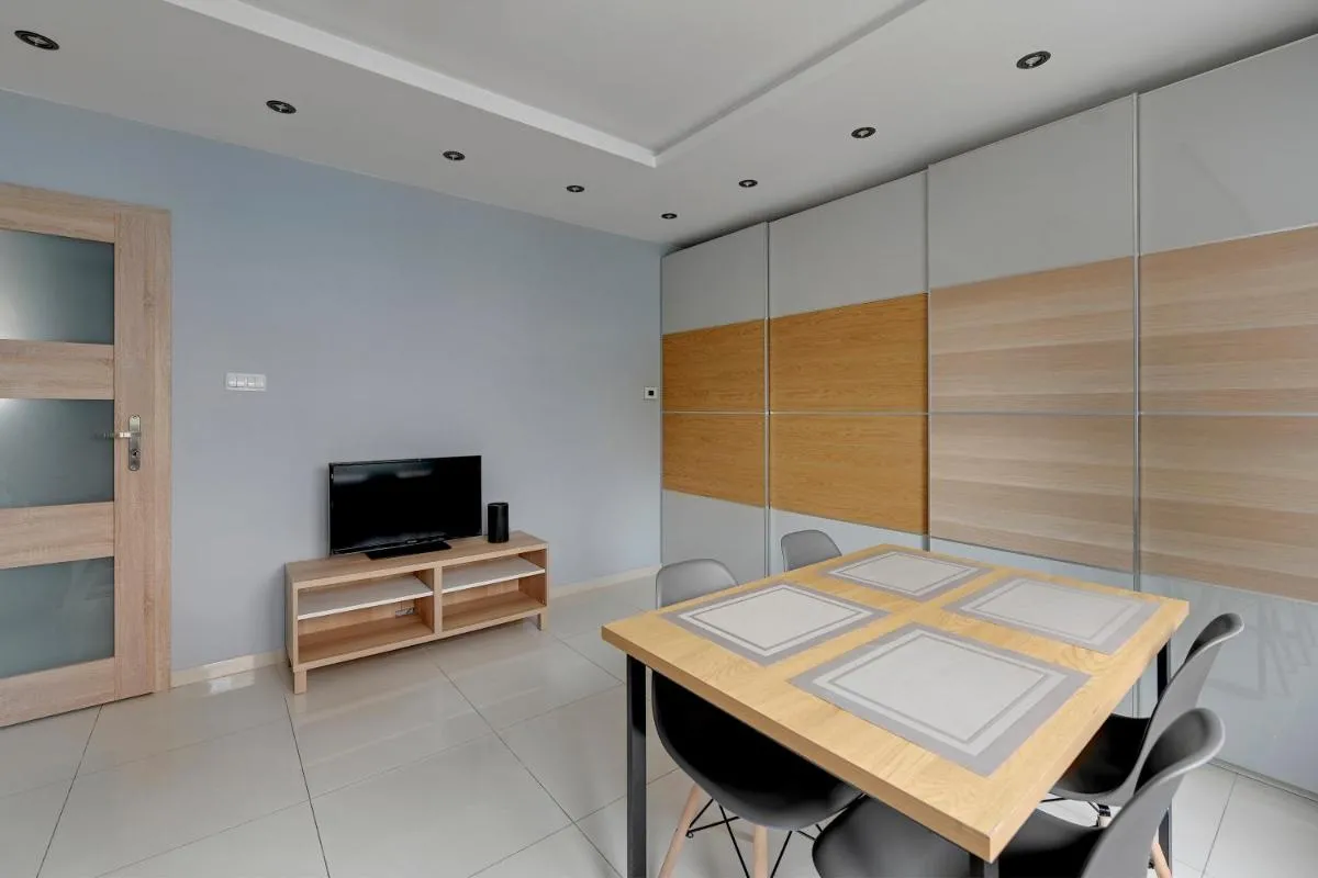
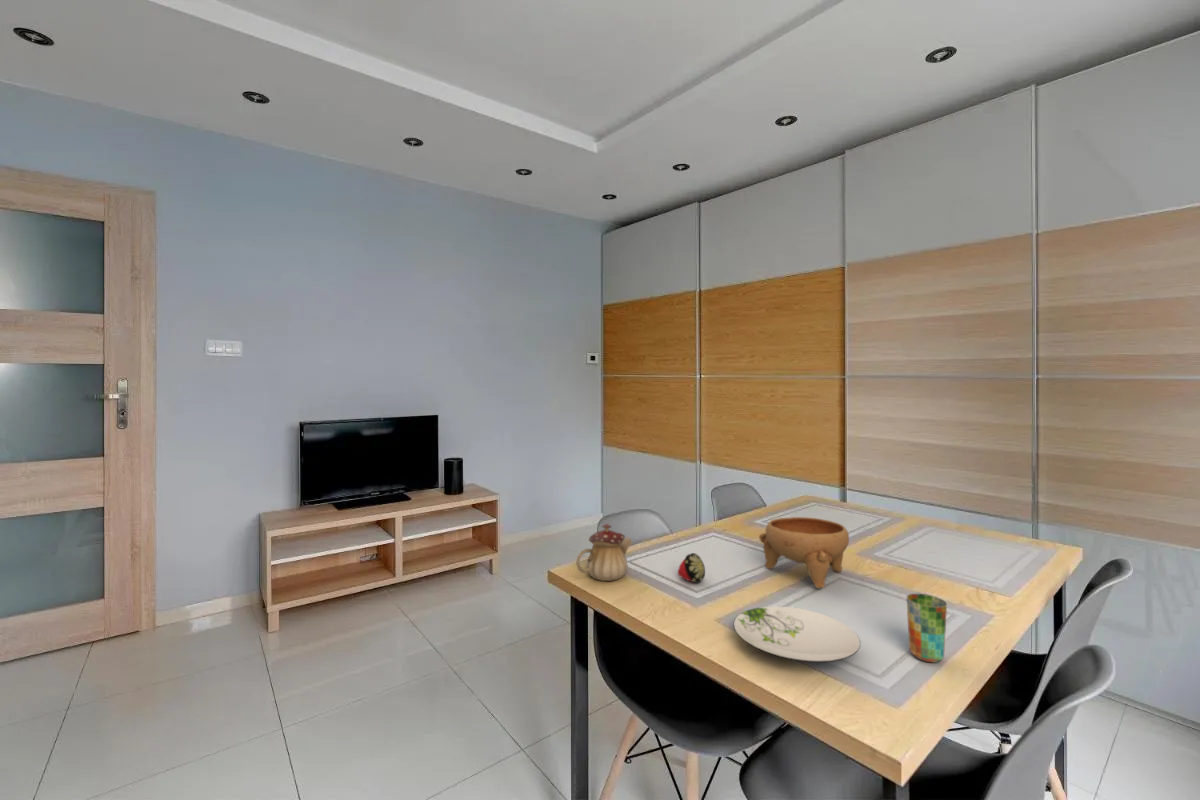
+ teapot [575,523,633,582]
+ plate [733,605,862,663]
+ bowl [758,516,850,590]
+ cup [906,593,948,664]
+ fruit [677,552,706,584]
